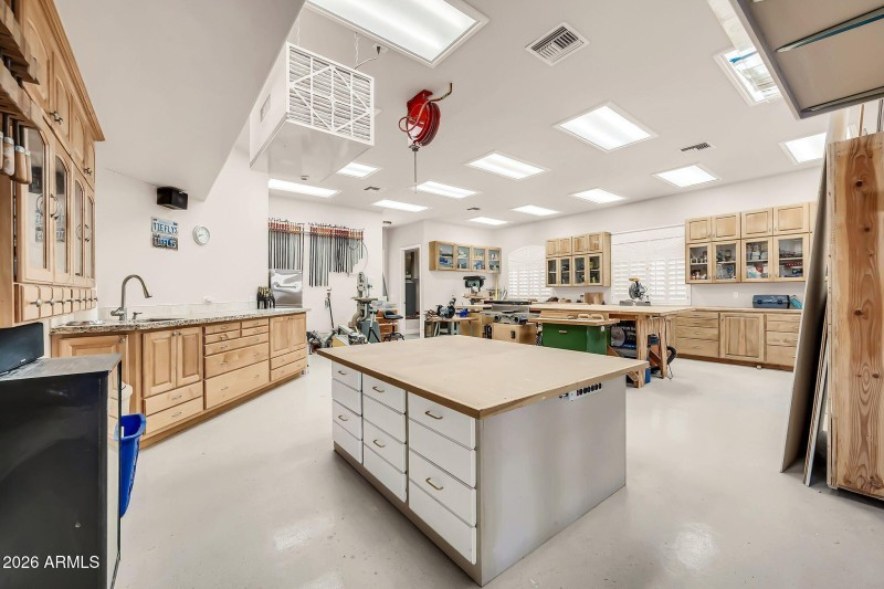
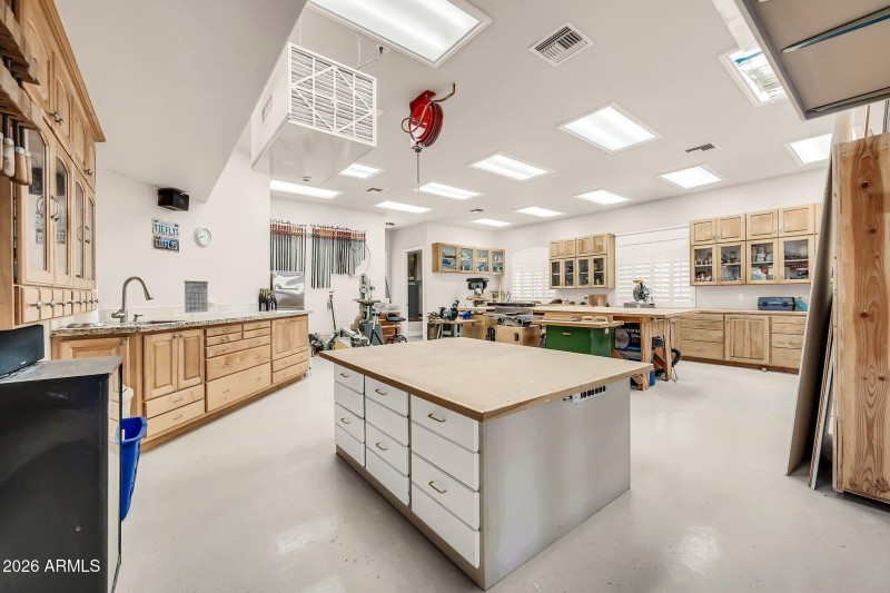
+ calendar [184,273,209,314]
